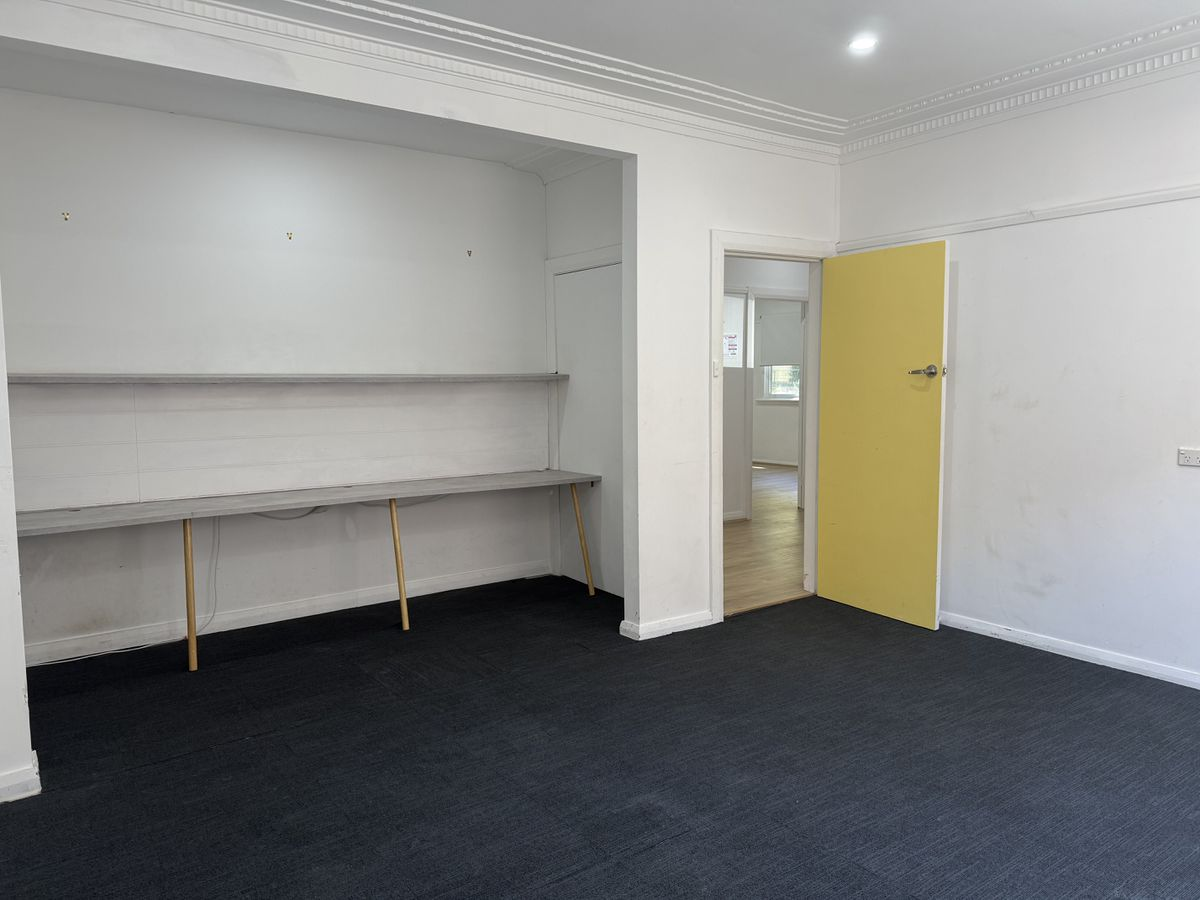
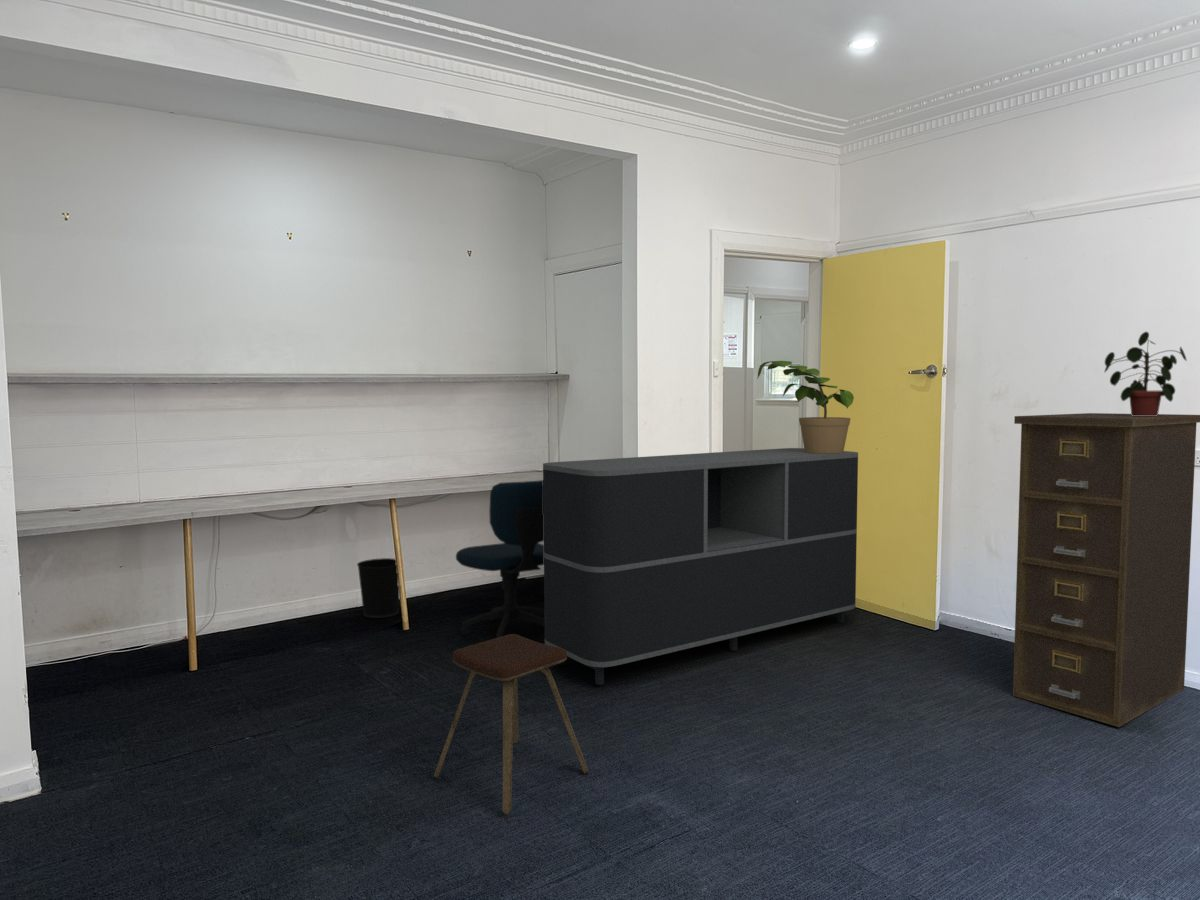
+ filing cabinet [1012,412,1200,728]
+ music stool [432,633,590,816]
+ sideboard [542,447,859,686]
+ wastebasket [356,557,401,619]
+ office chair [455,479,545,638]
+ potted plant [1103,331,1188,416]
+ potted plant [756,360,855,454]
